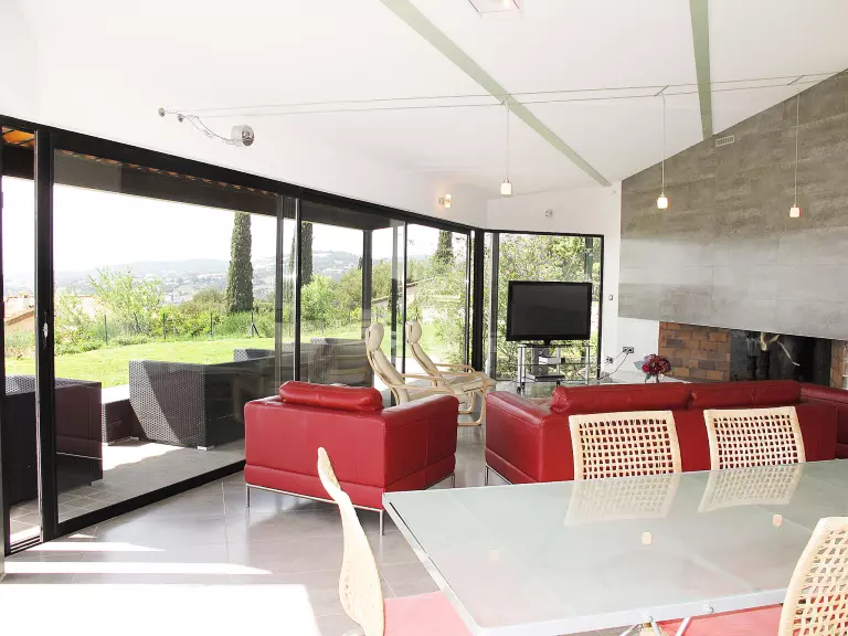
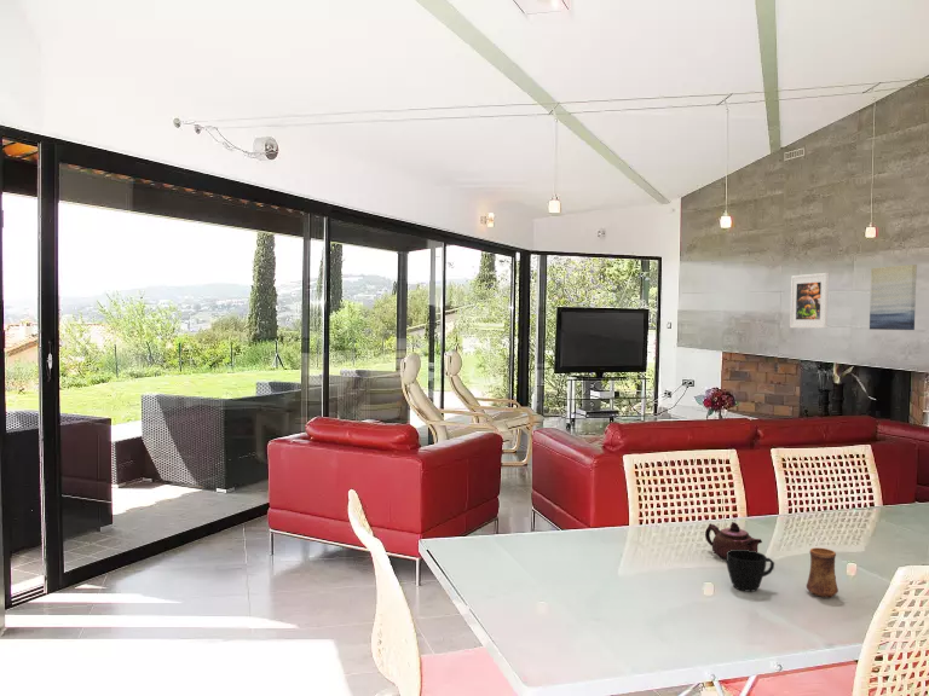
+ wall art [869,263,918,331]
+ teapot [704,521,763,561]
+ cup [806,546,839,598]
+ cup [726,550,775,592]
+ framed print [789,272,830,330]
